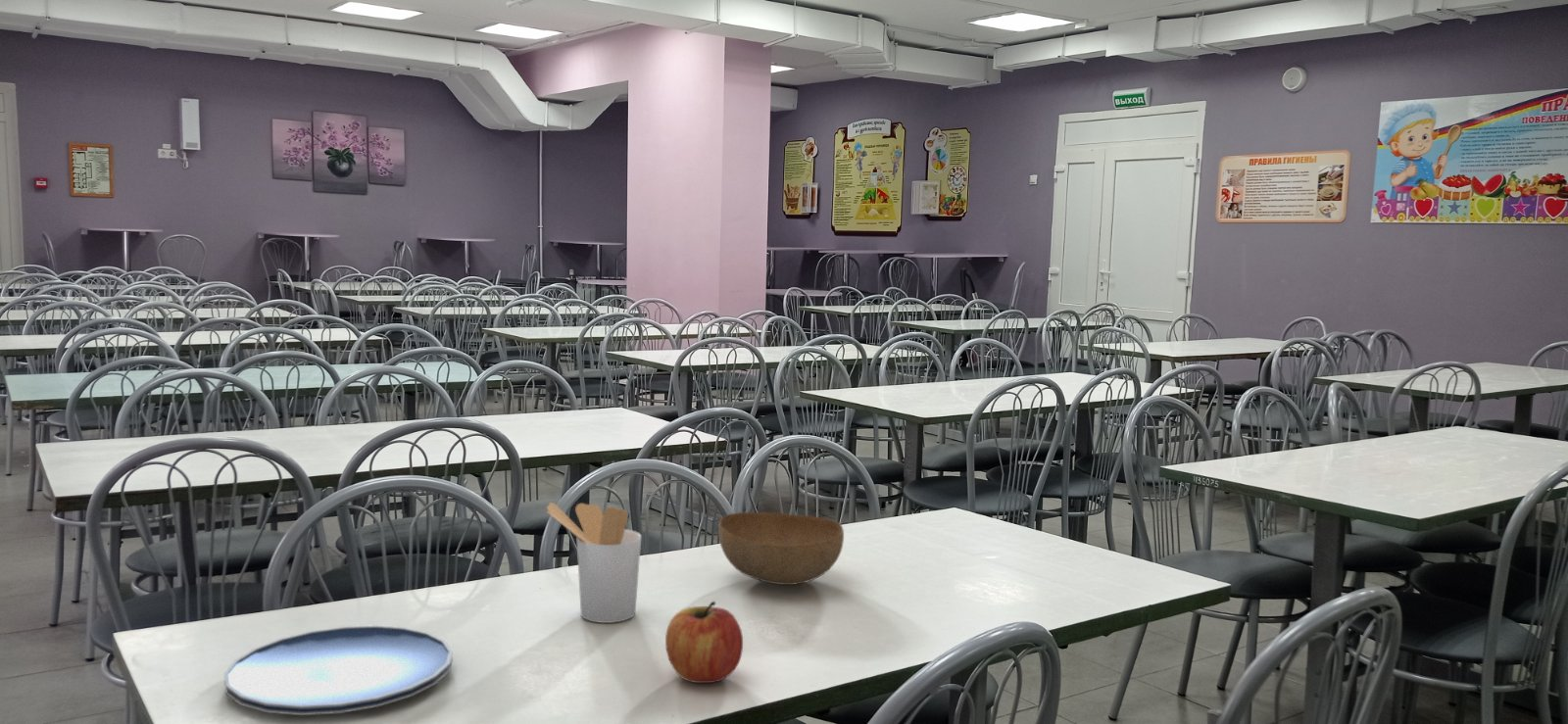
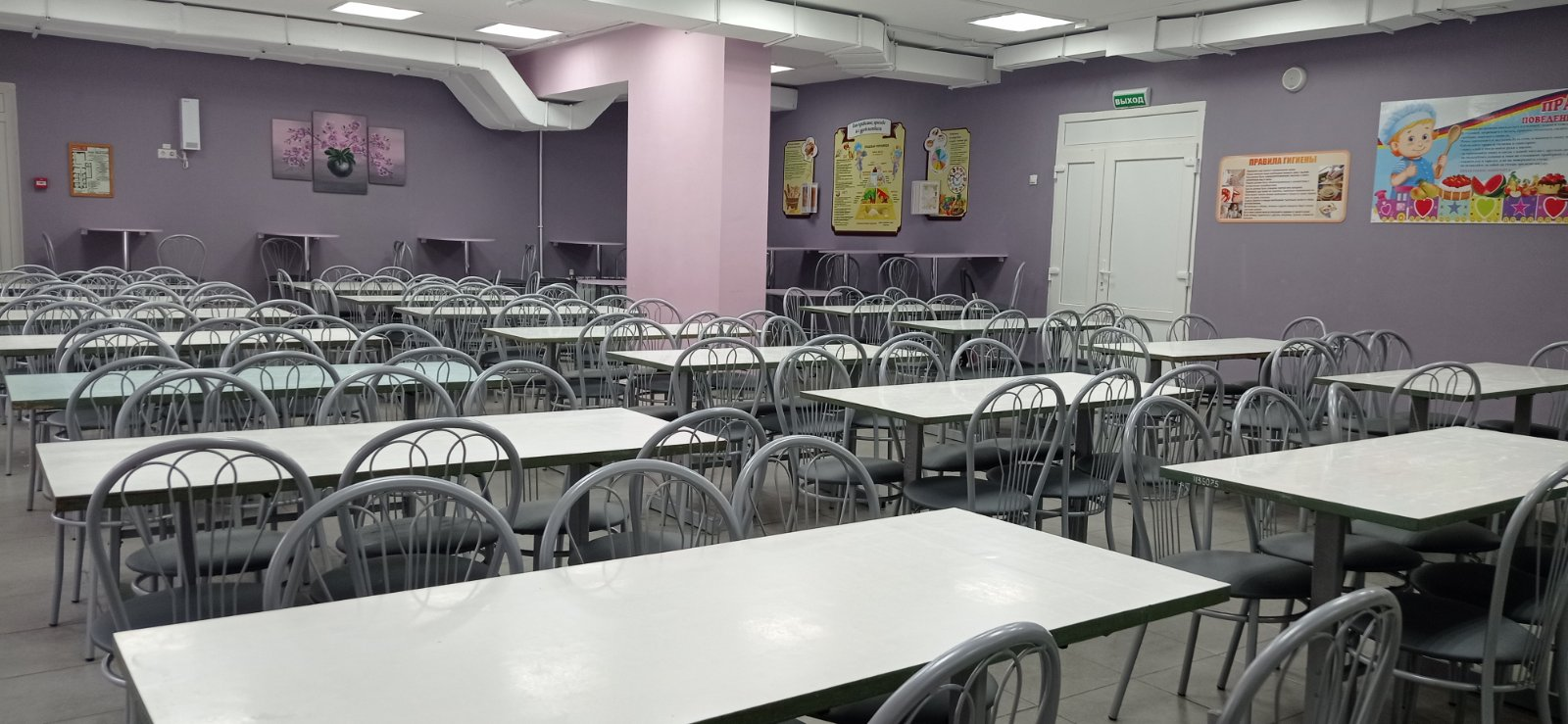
- utensil holder [546,502,642,624]
- apple [664,601,744,684]
- bowl [717,511,845,586]
- plate [223,624,454,716]
